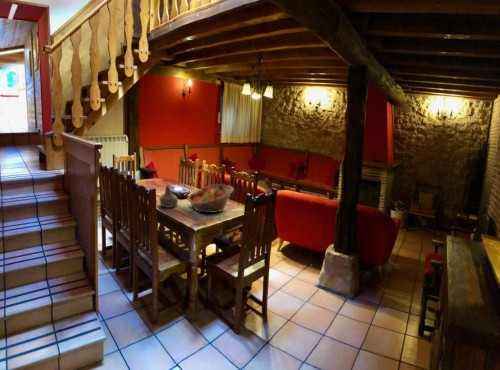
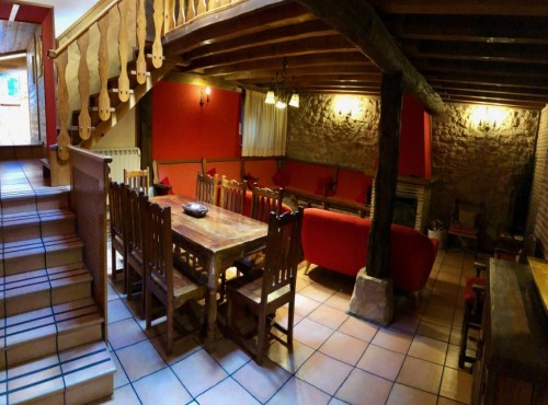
- bottle [158,184,179,209]
- fruit basket [187,183,235,214]
